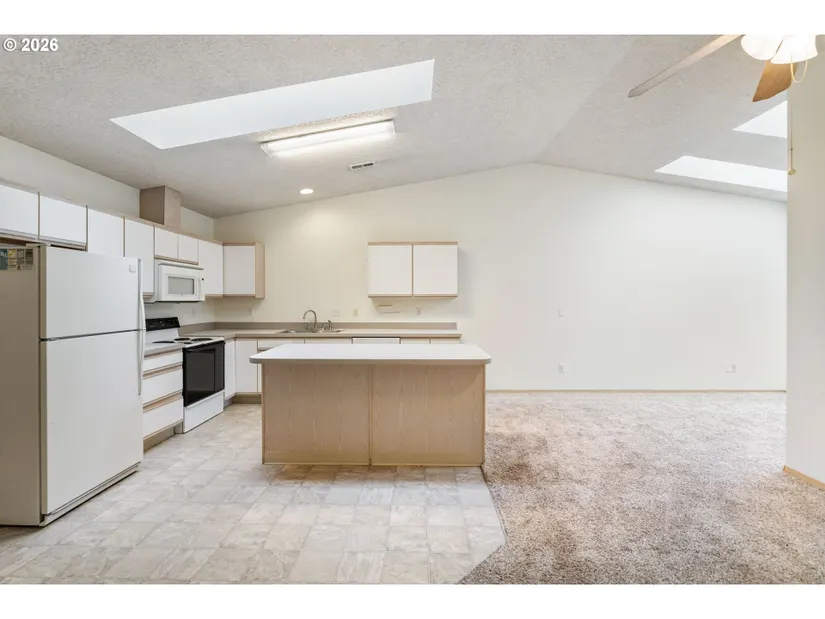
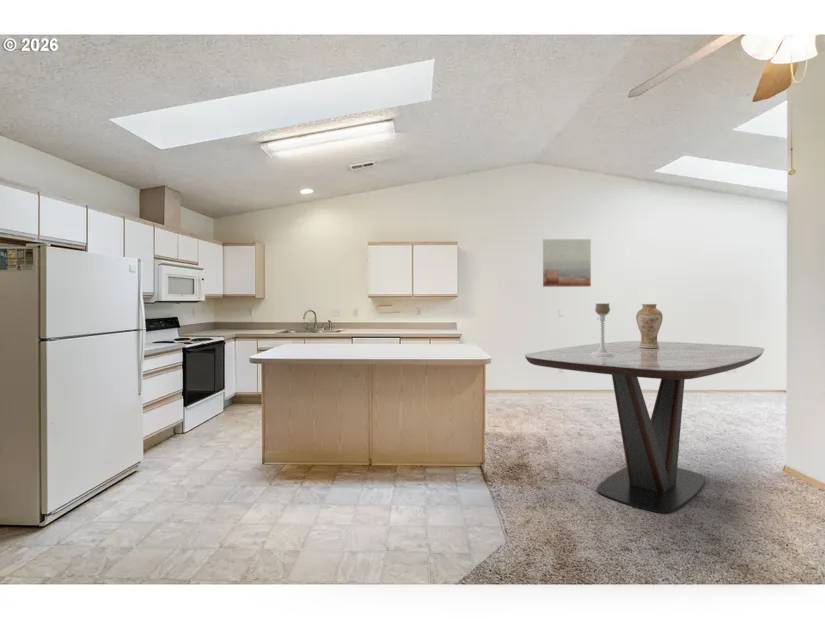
+ dining table [524,340,766,514]
+ vase [635,303,664,348]
+ candle holder [591,302,614,357]
+ wall art [542,238,592,288]
